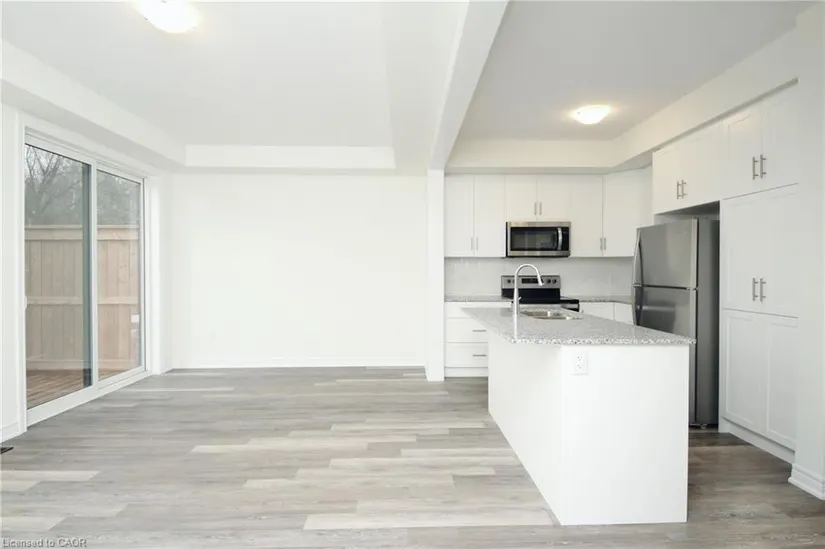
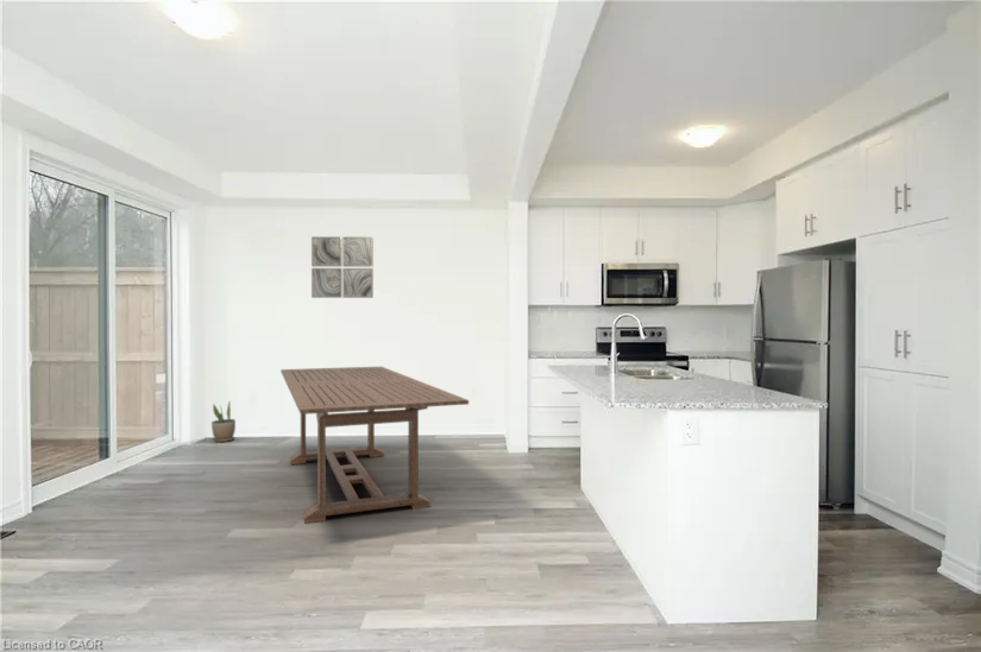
+ dining table [279,366,470,525]
+ wall art [310,235,375,299]
+ potted plant [210,399,237,443]
